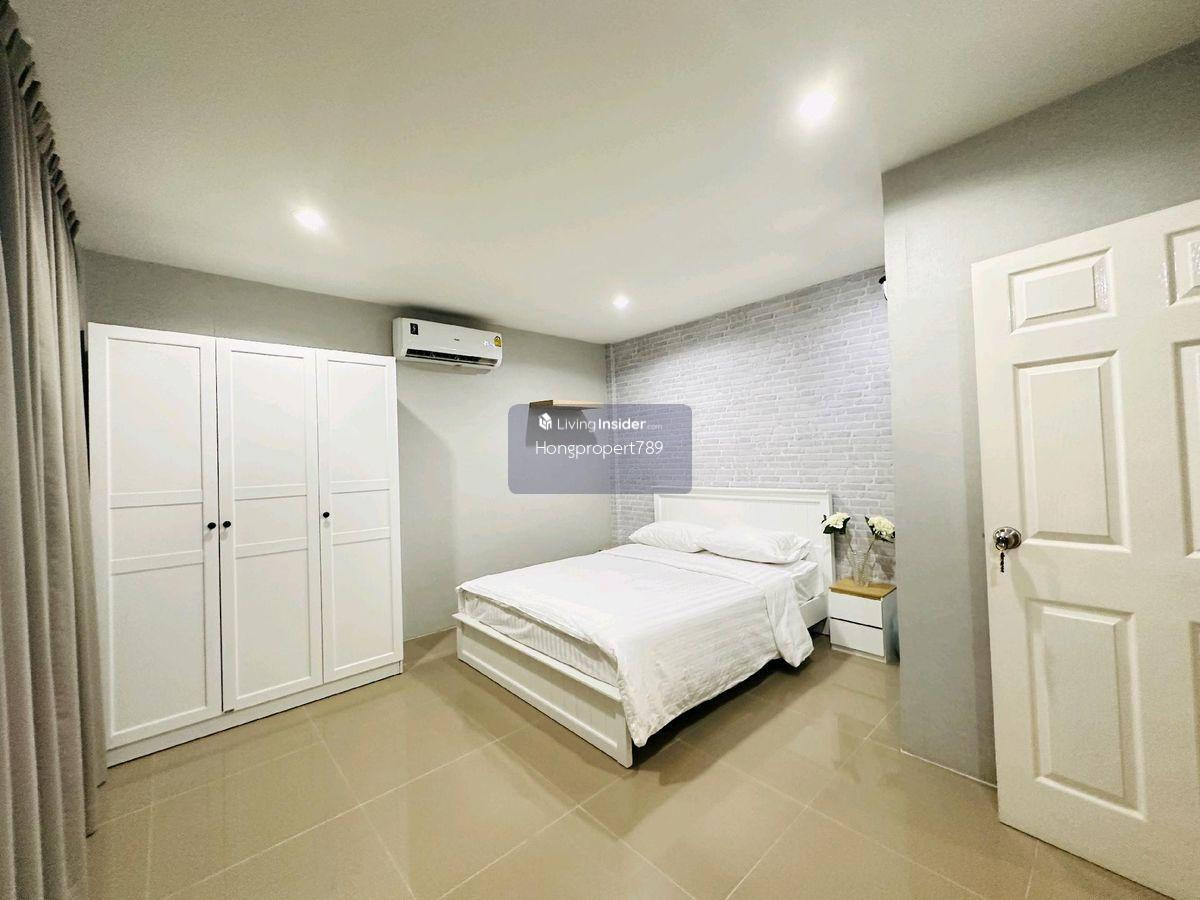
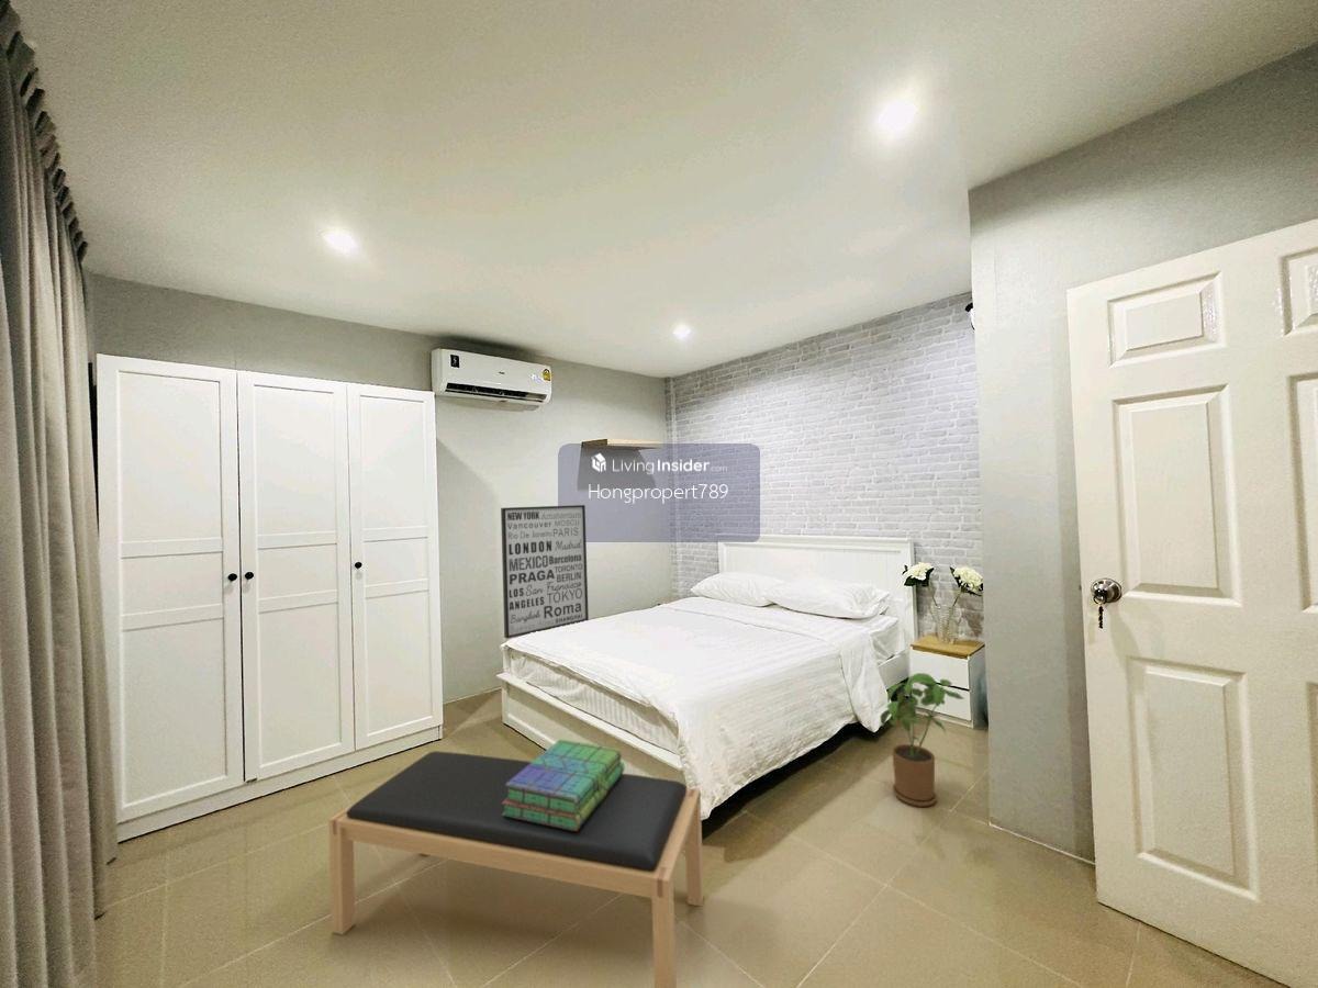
+ house plant [880,672,965,808]
+ wall art [500,504,590,640]
+ stack of books [502,739,626,831]
+ bench [328,750,705,988]
